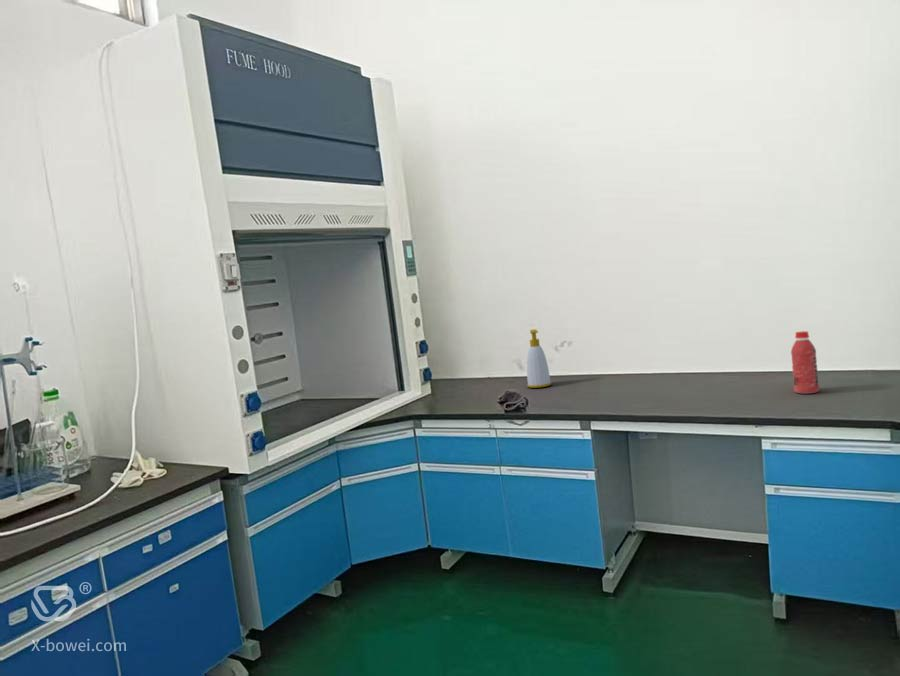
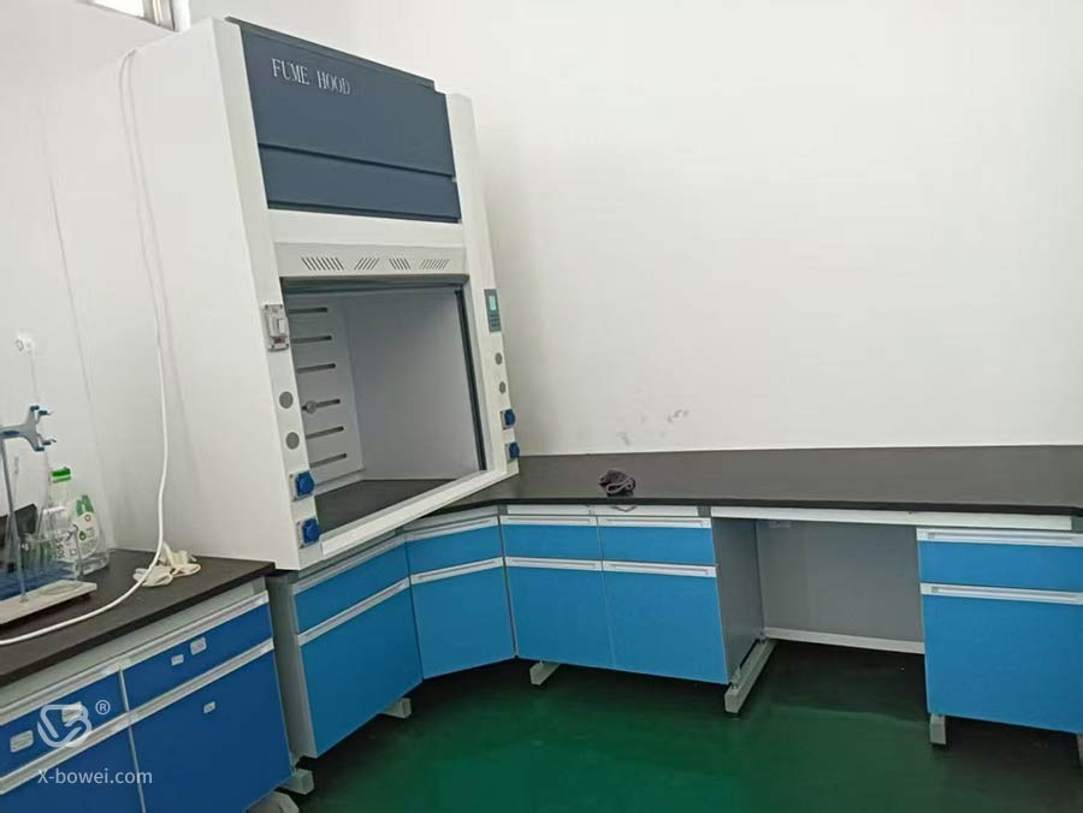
- soap bottle [526,328,552,389]
- beverage bottle [790,330,820,394]
